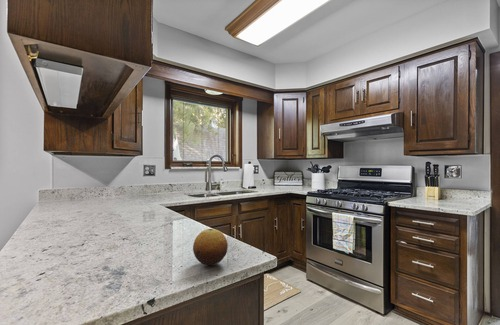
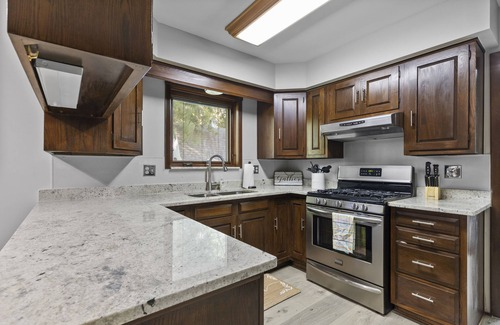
- fruit [192,228,229,266]
